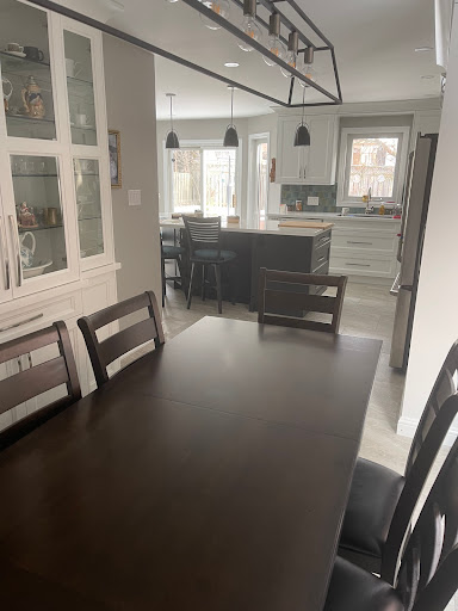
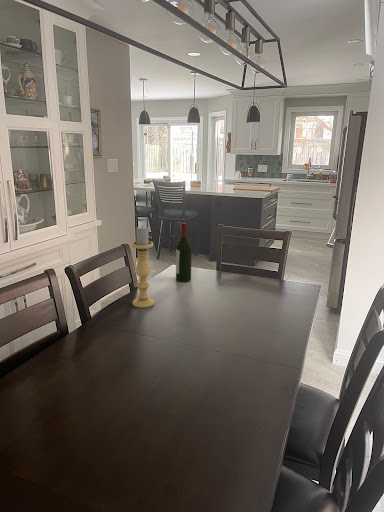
+ wine bottle [175,222,193,283]
+ candle holder [131,225,155,309]
